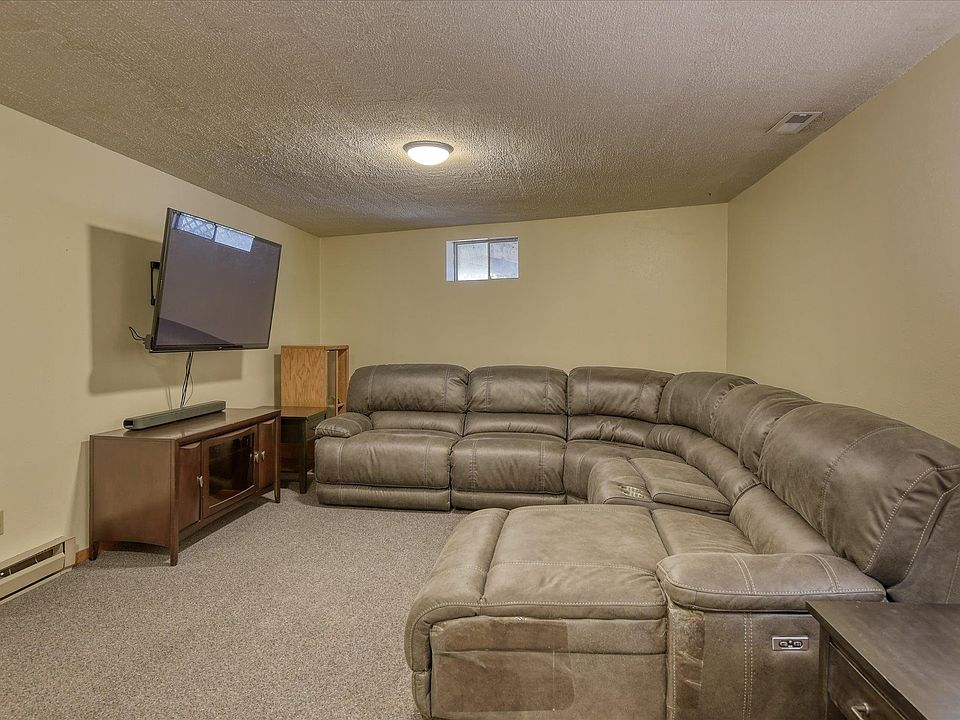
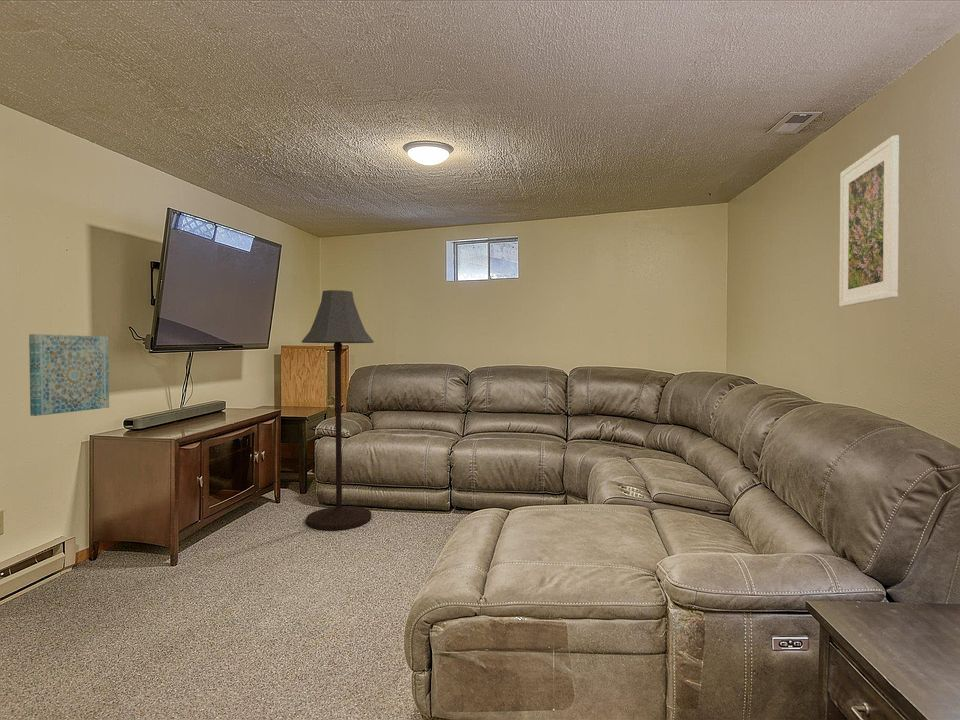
+ floor lamp [300,289,375,531]
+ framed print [839,135,900,307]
+ wall art [28,333,110,417]
